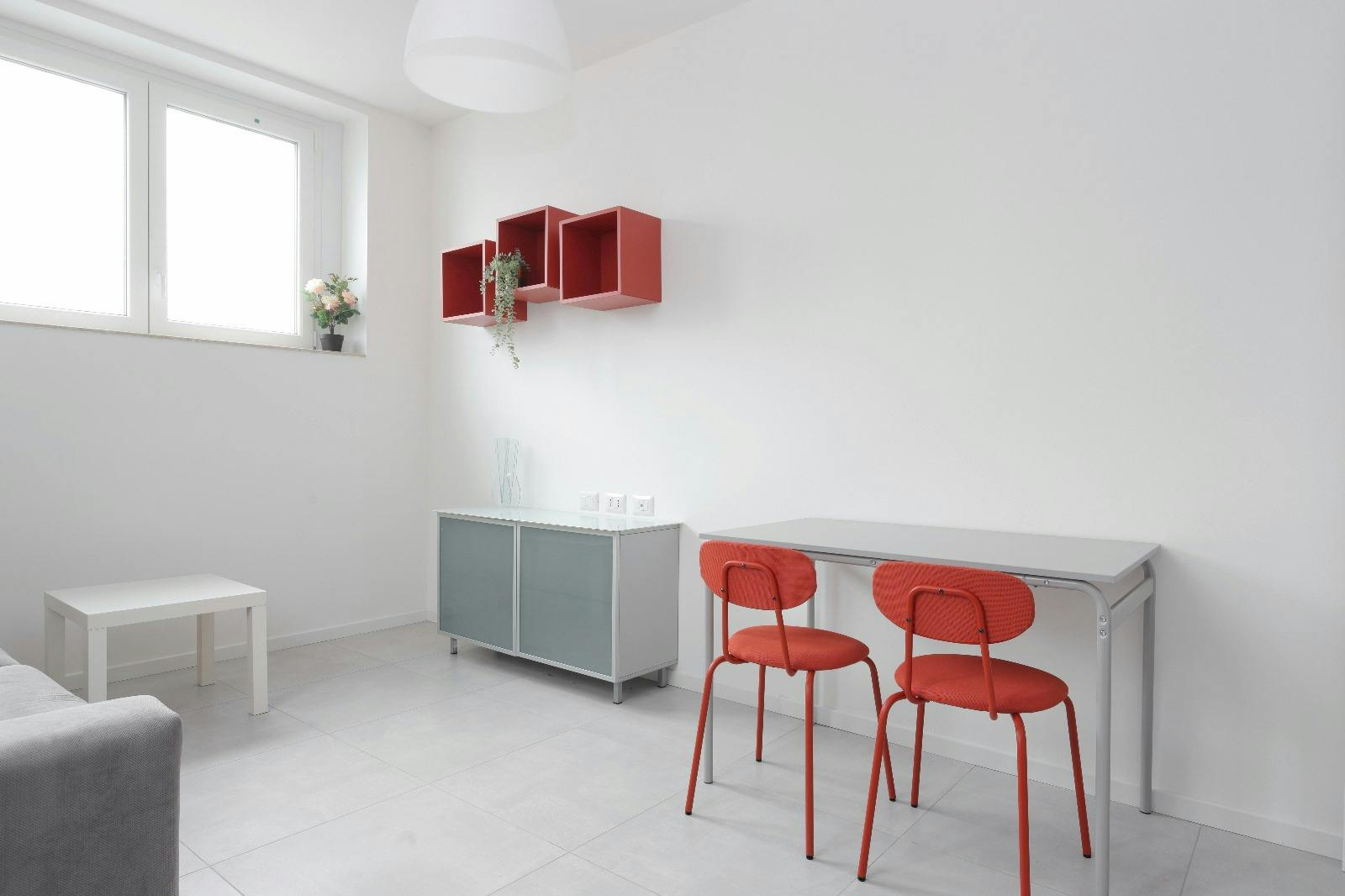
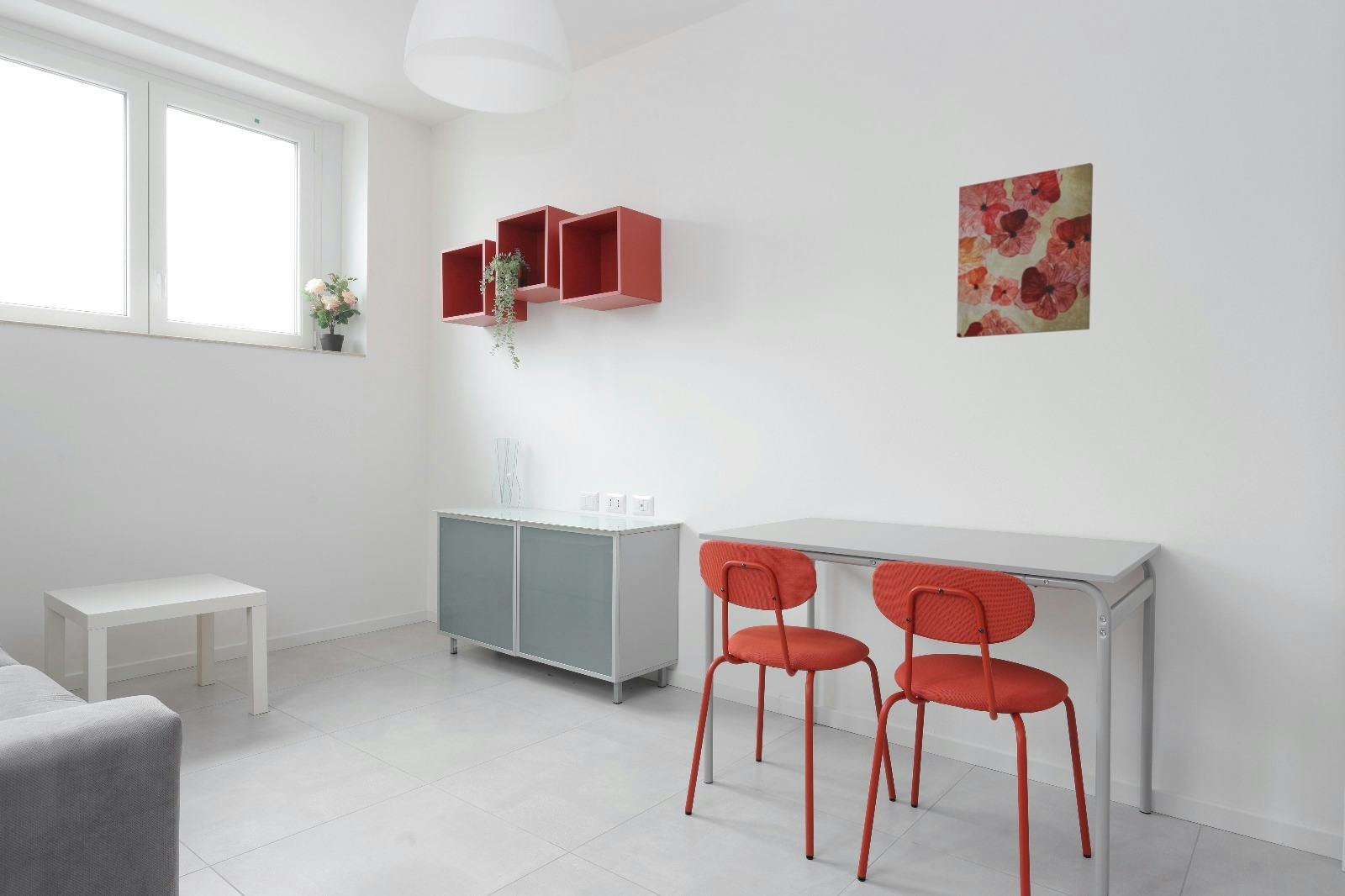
+ wall art [956,162,1094,339]
